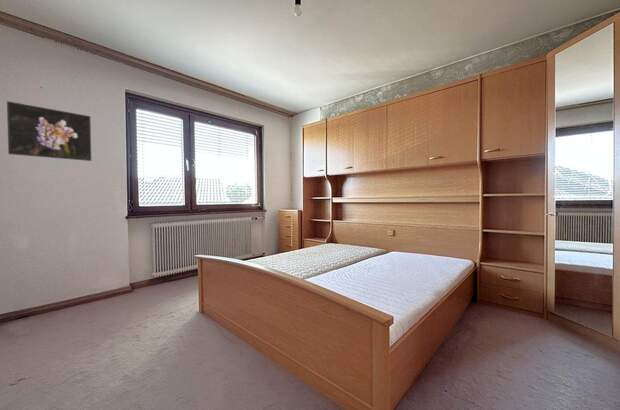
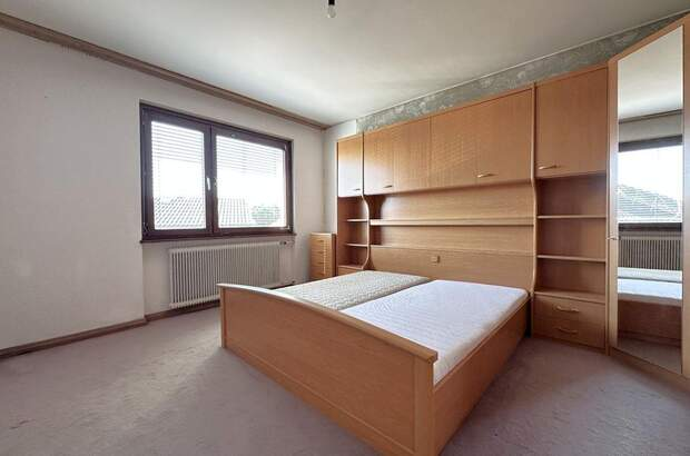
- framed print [6,100,92,162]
